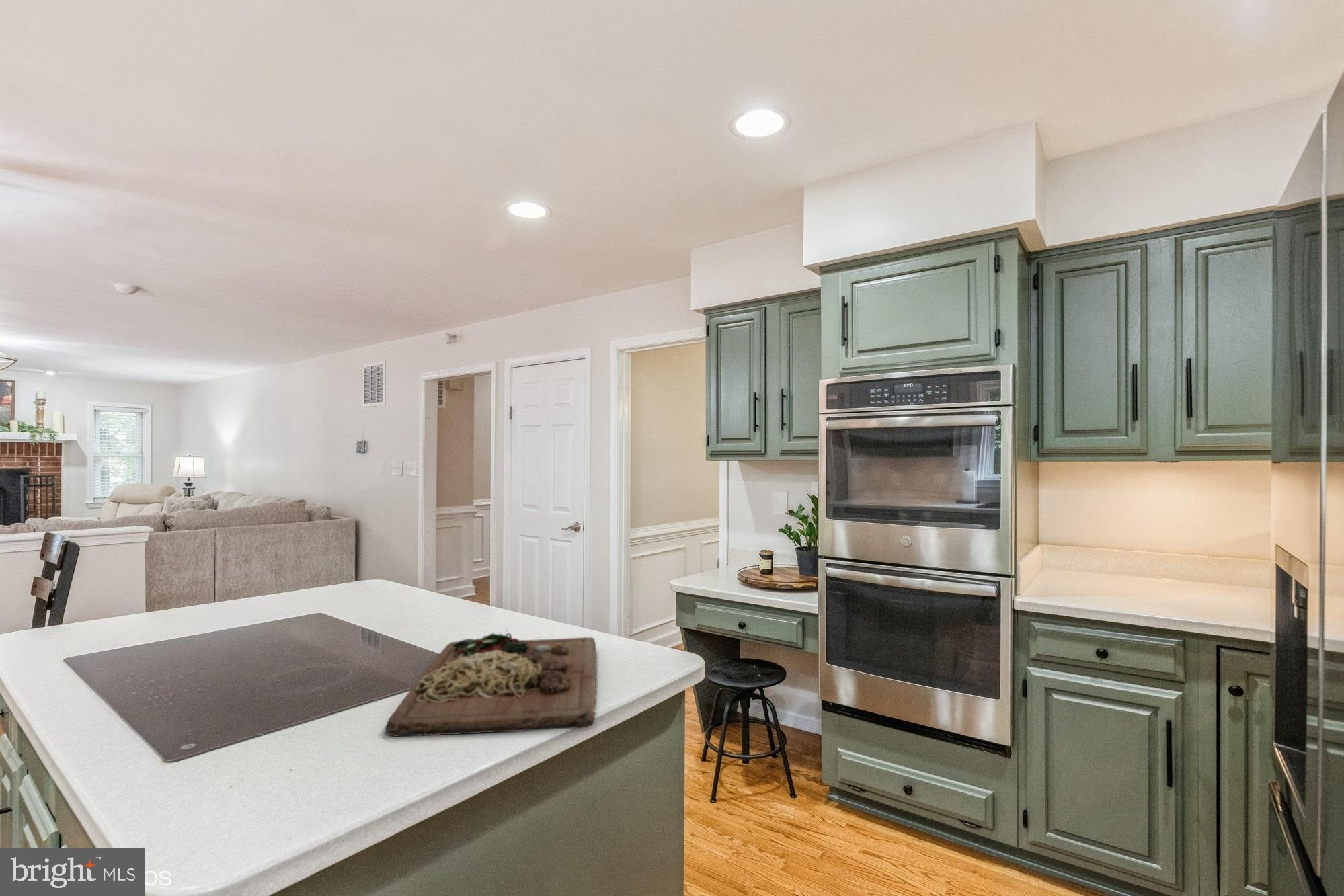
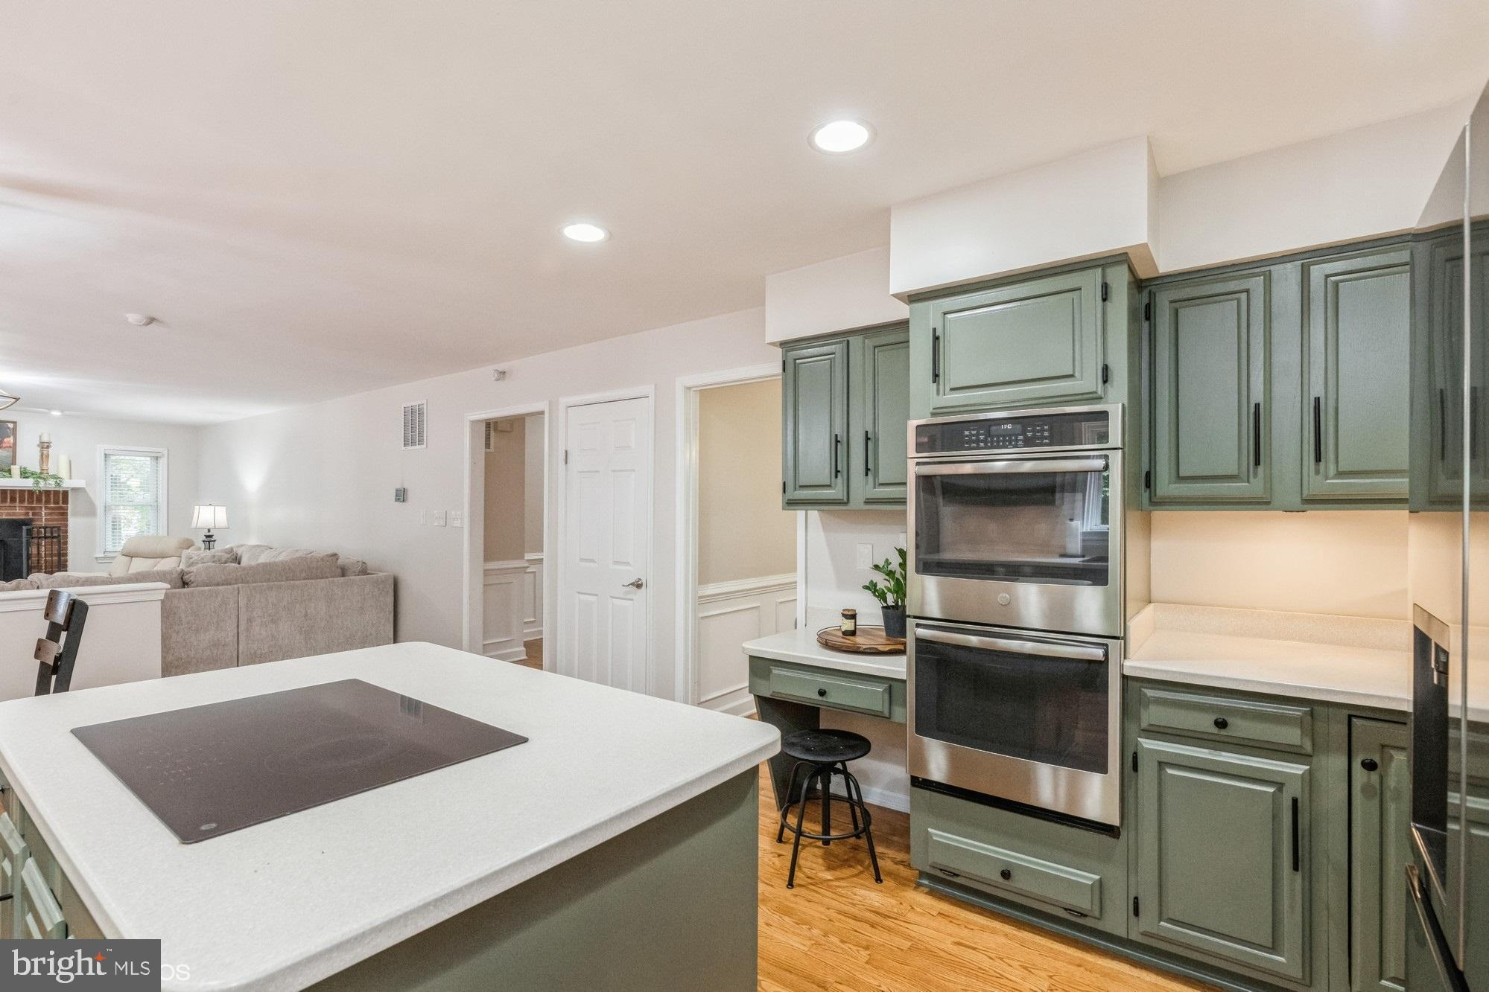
- cutting board [385,628,597,737]
